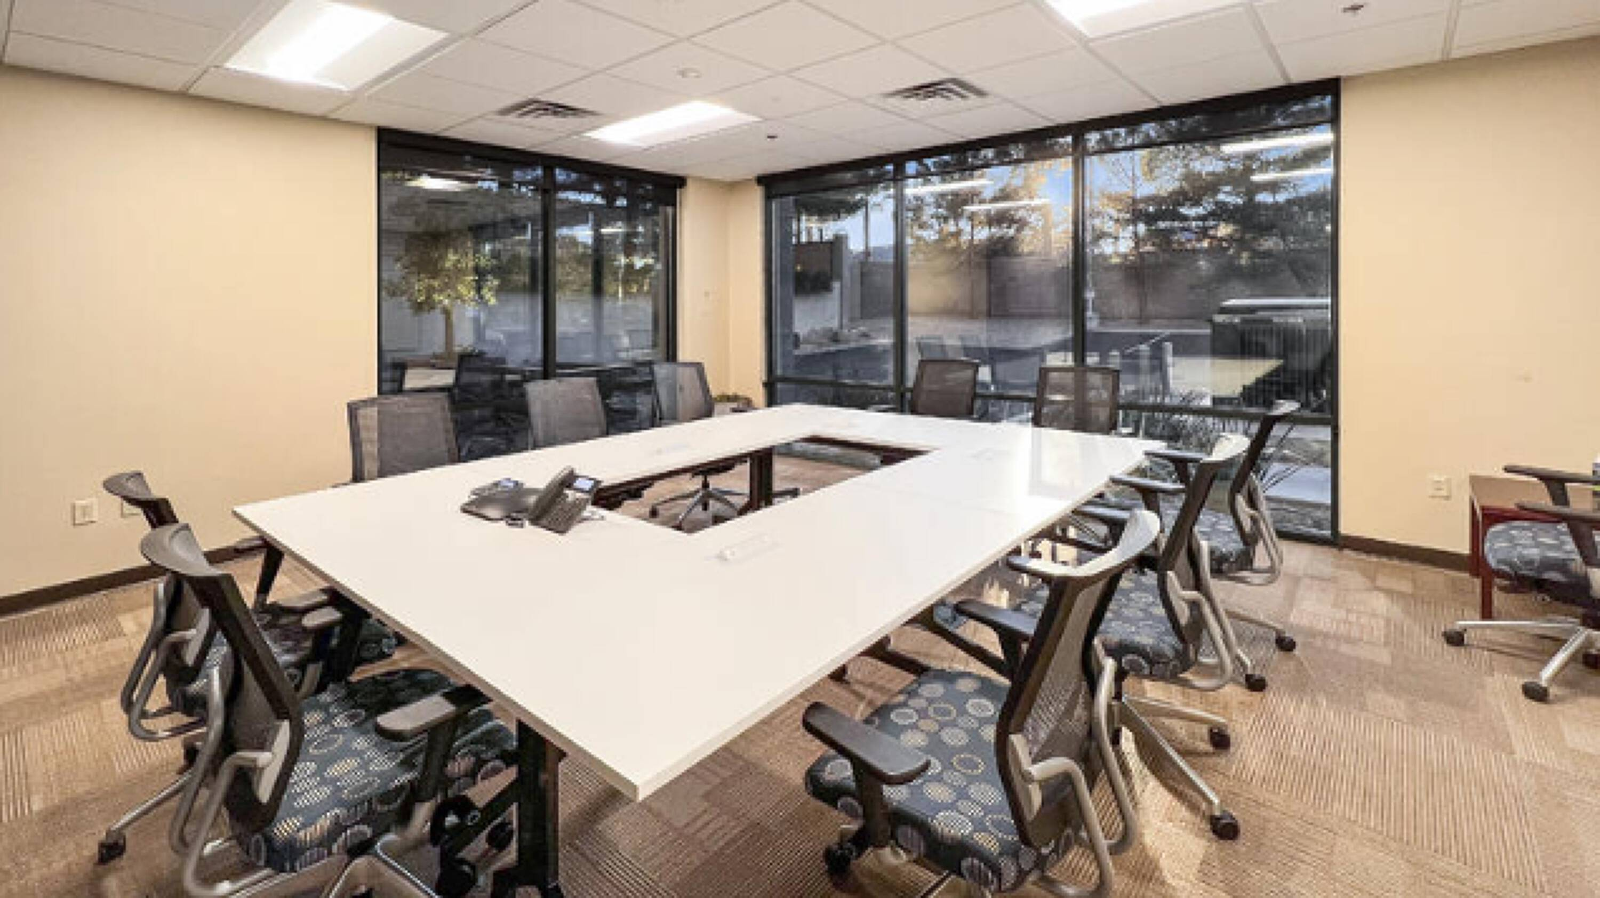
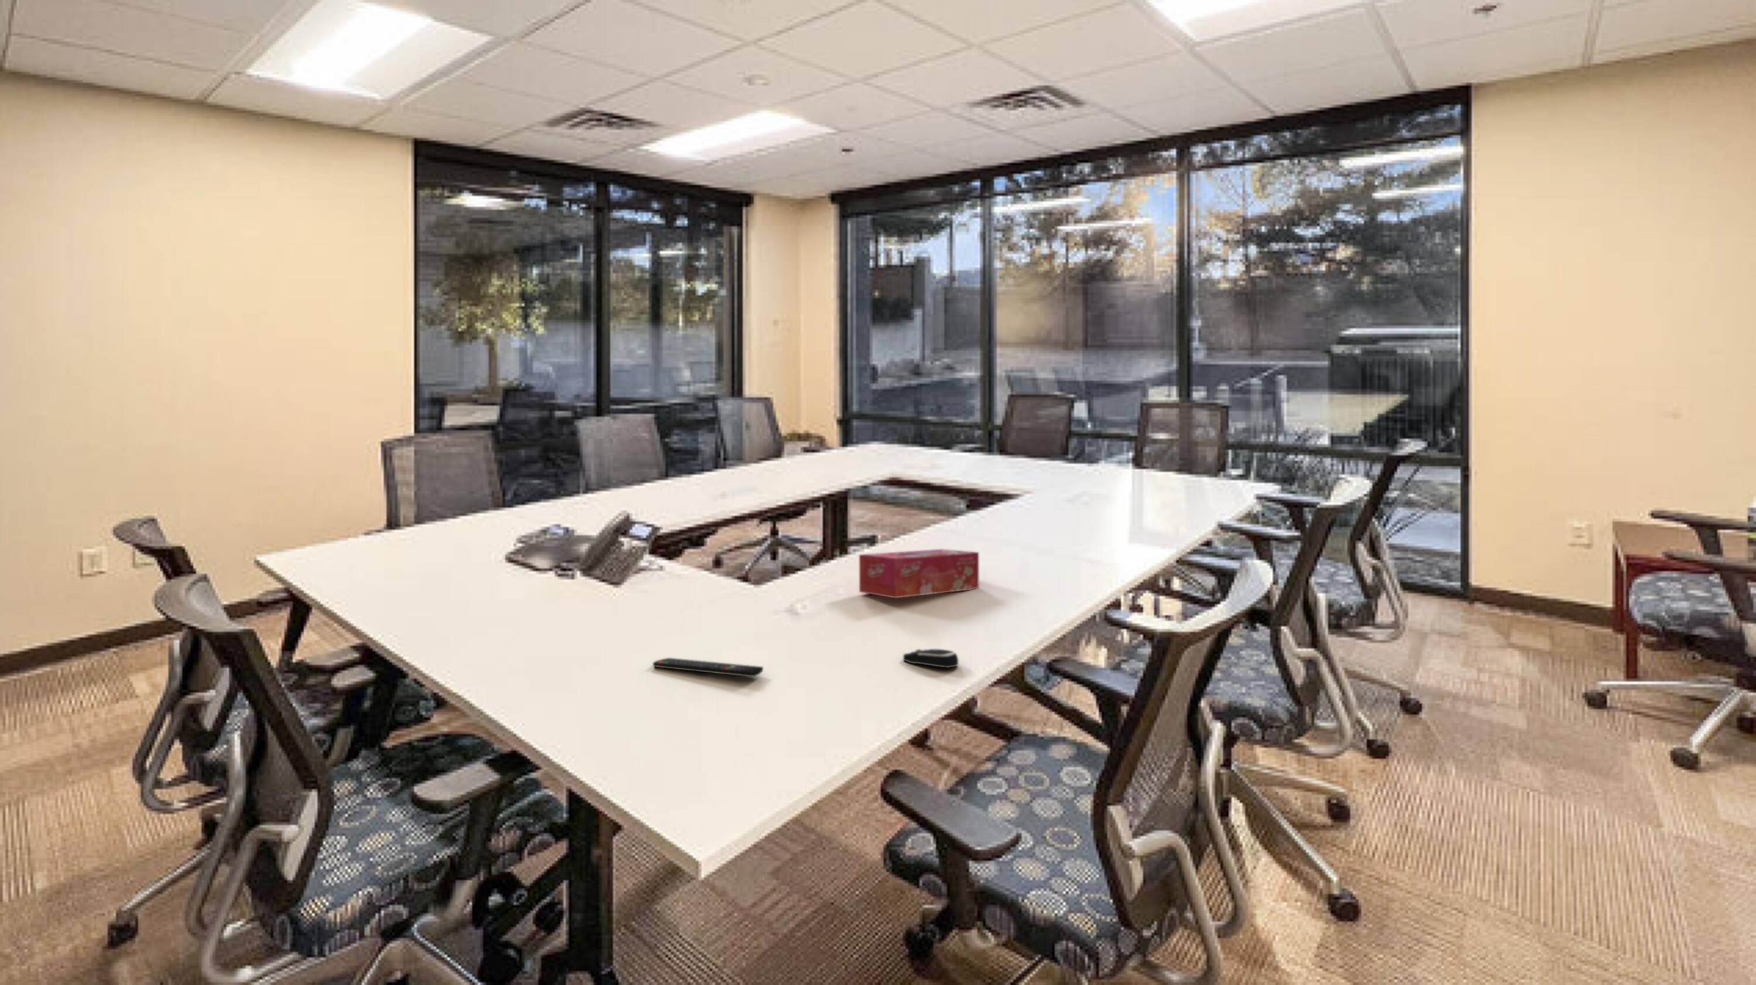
+ remote control [652,657,763,678]
+ tissue box [859,549,979,599]
+ computer mouse [902,649,959,669]
